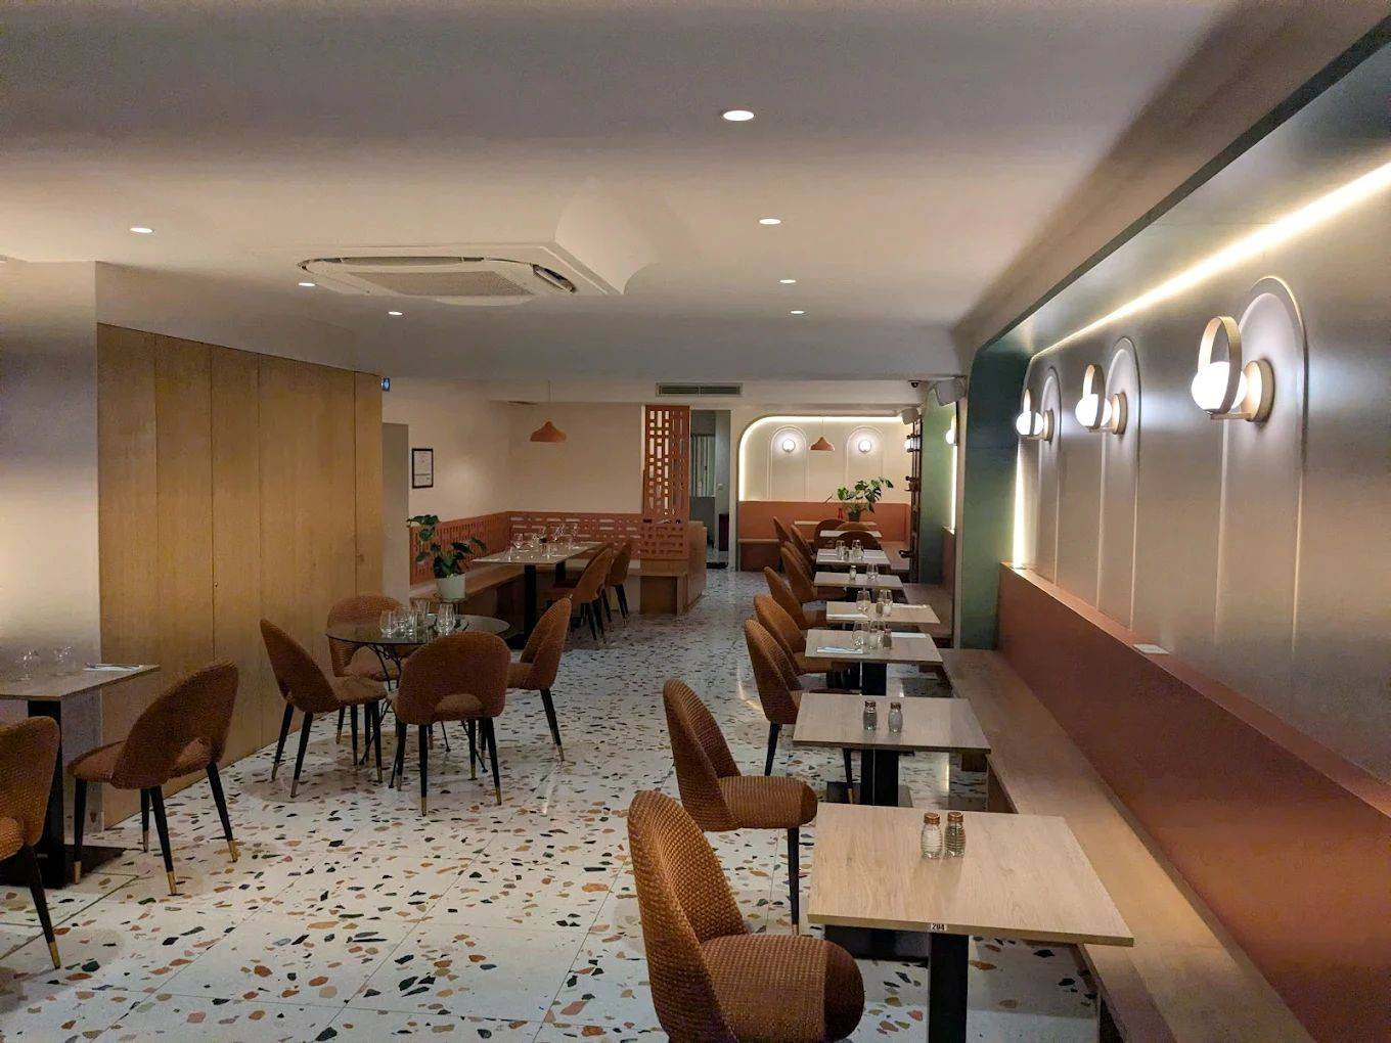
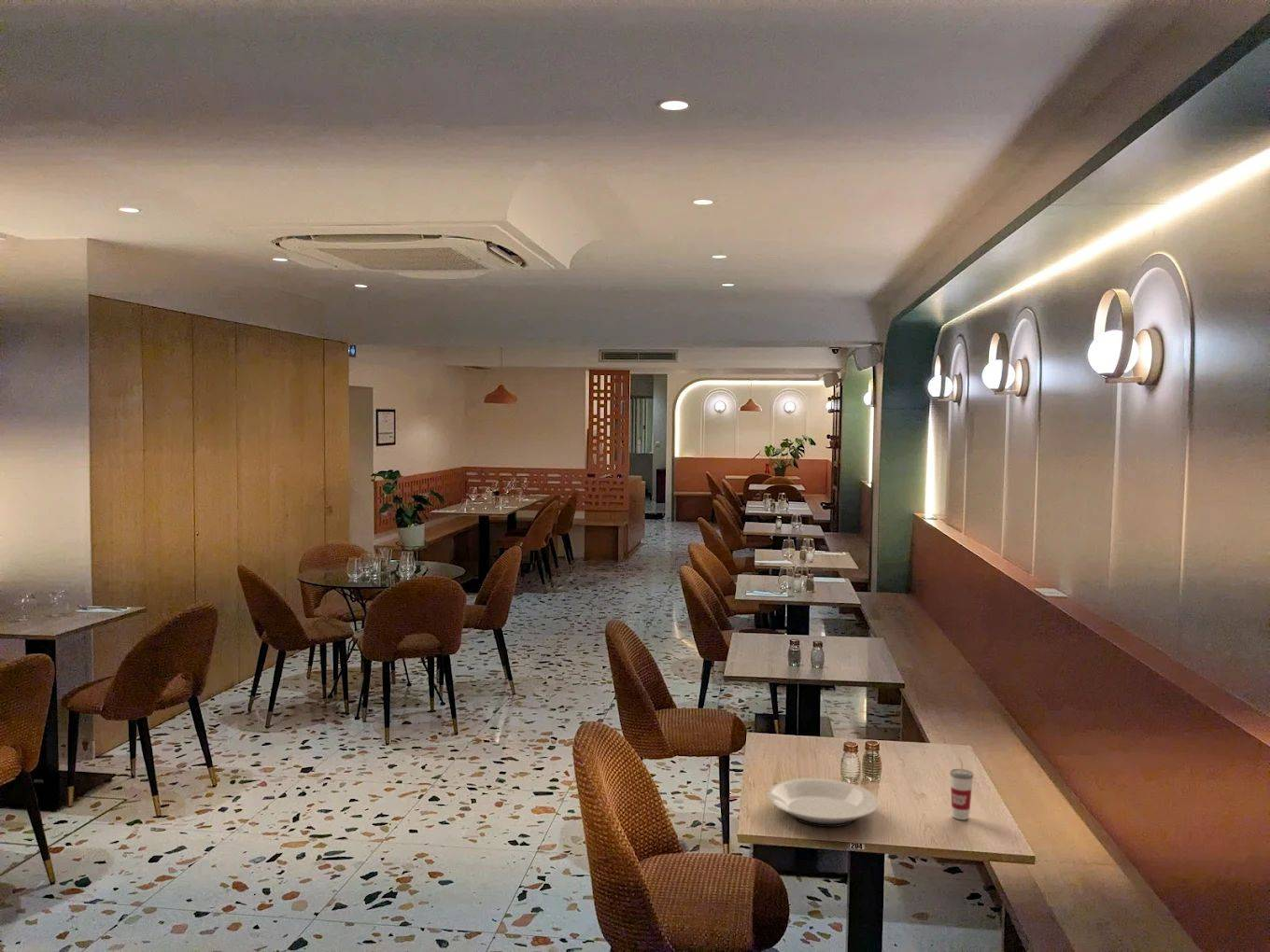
+ cup [949,756,974,820]
+ plate [767,777,880,828]
